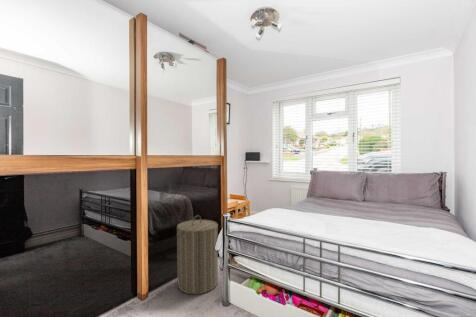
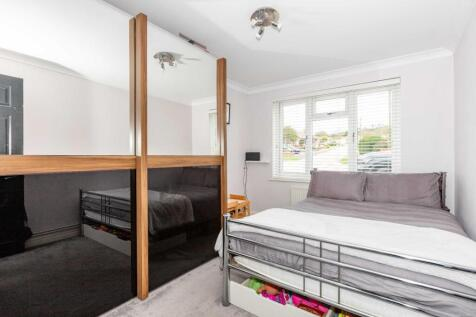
- laundry hamper [175,214,219,295]
